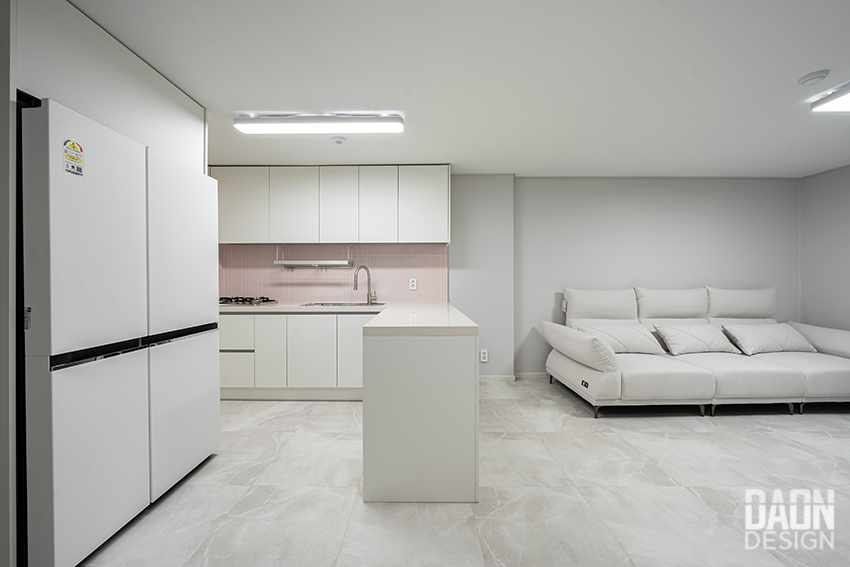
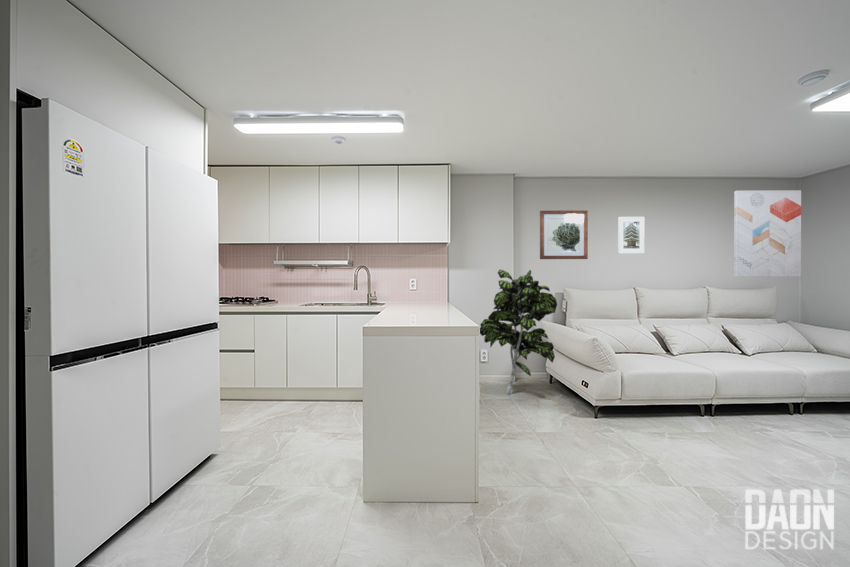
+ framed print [617,216,645,254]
+ indoor plant [479,268,558,395]
+ wall art [539,209,589,260]
+ wall art [733,189,802,278]
